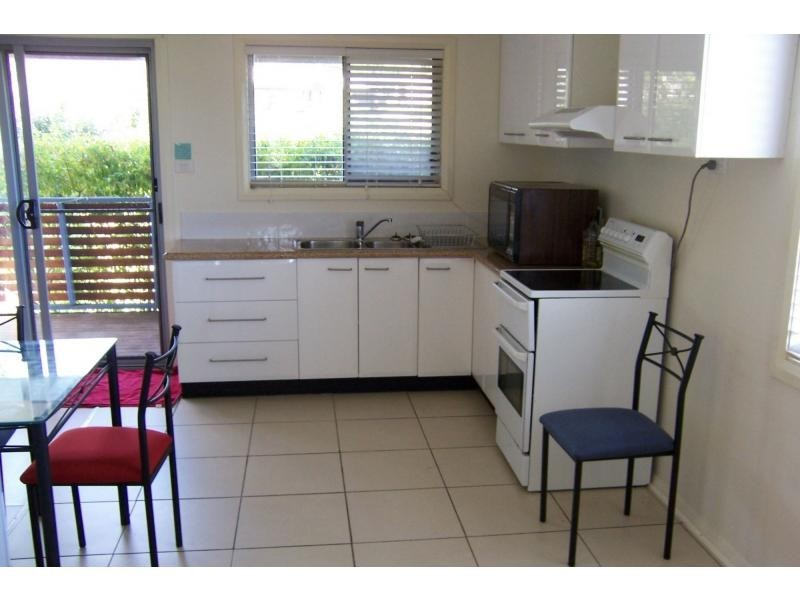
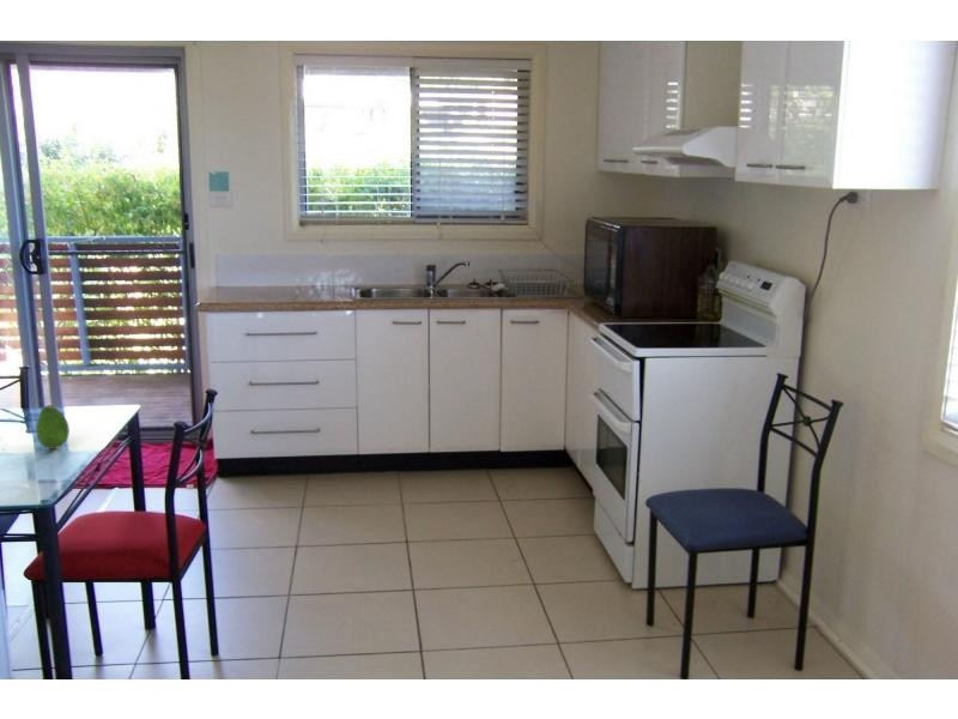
+ fruit [35,404,71,451]
